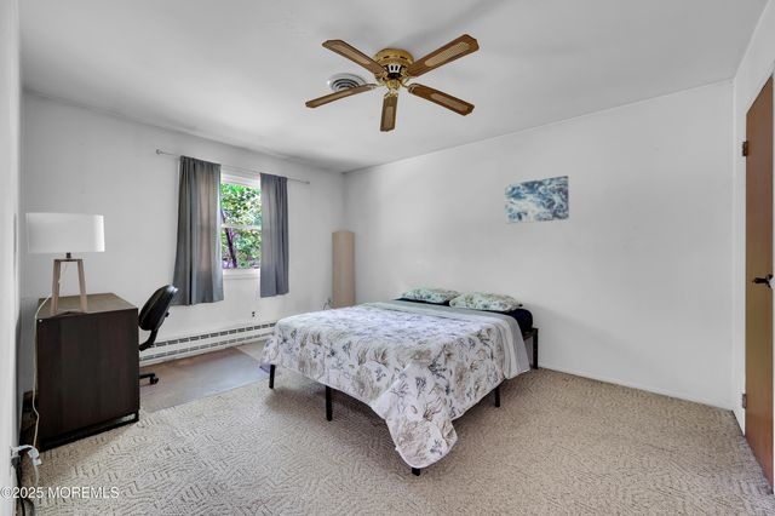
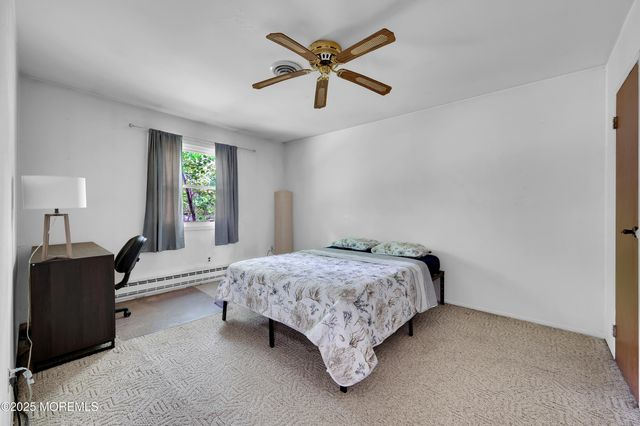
- wall art [504,174,570,225]
